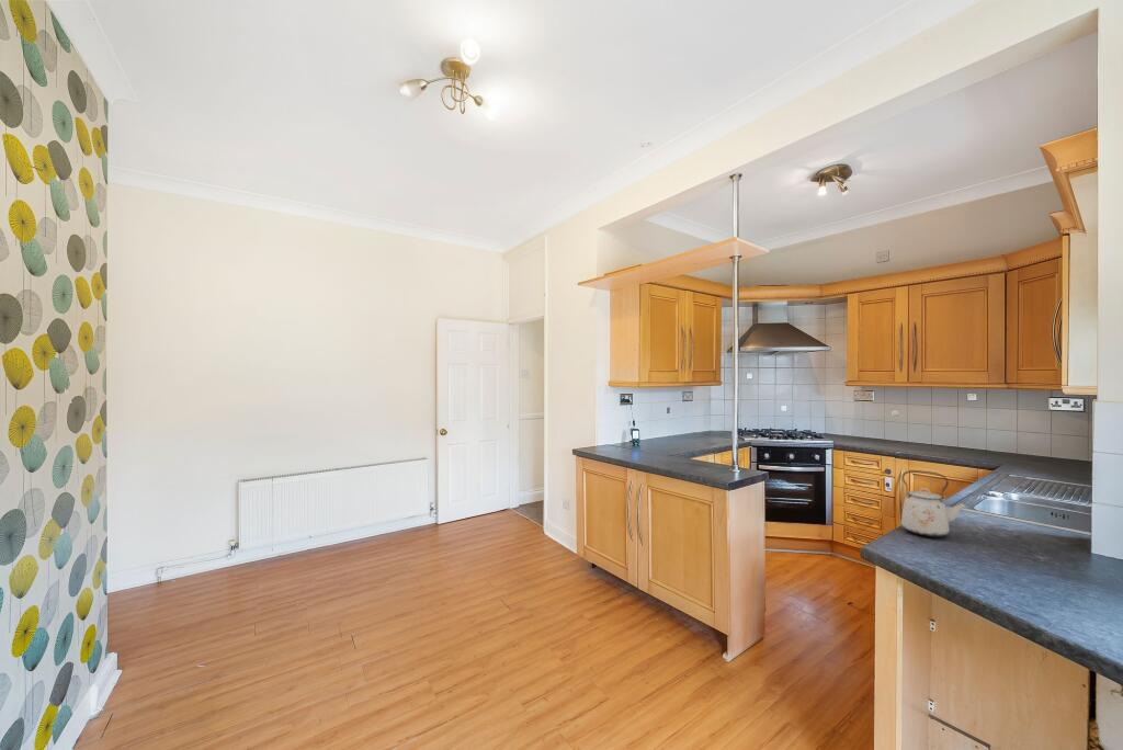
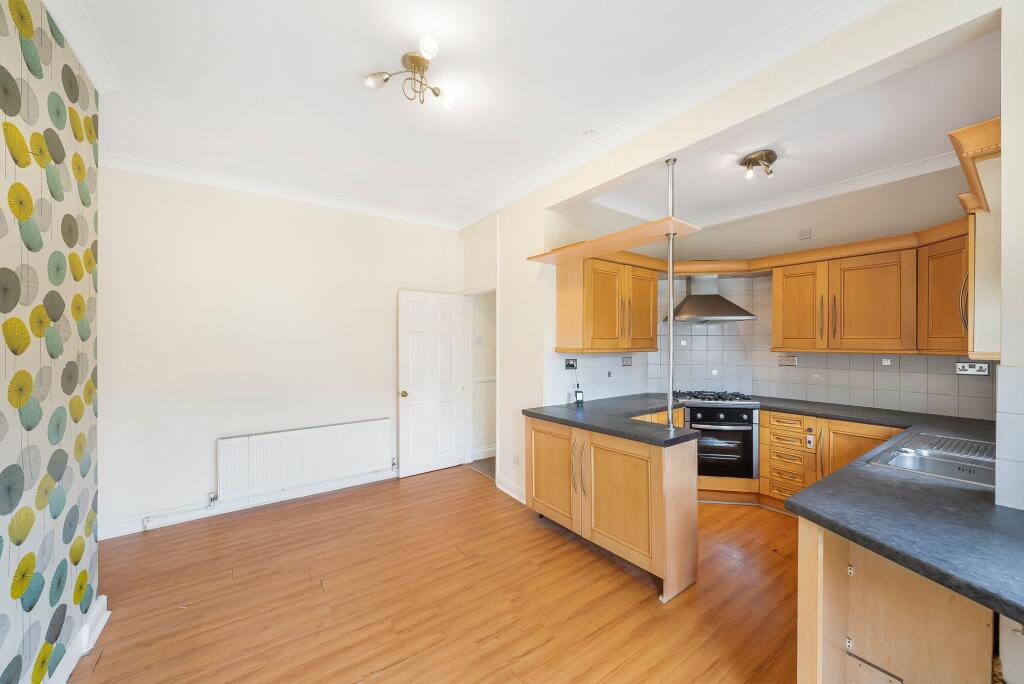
- kettle [900,469,969,538]
